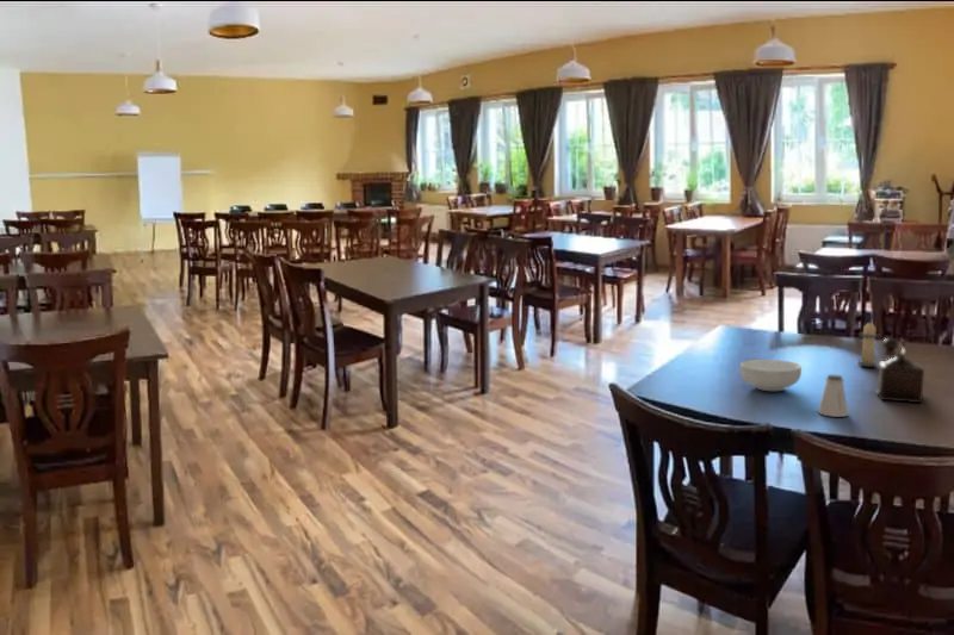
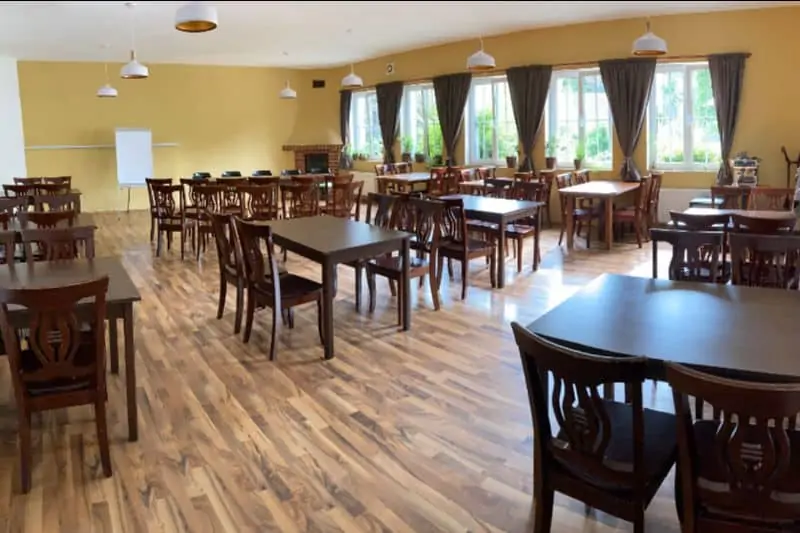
- candle [857,320,880,368]
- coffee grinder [875,337,925,404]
- cereal bowl [739,359,803,392]
- saltshaker [817,374,849,418]
